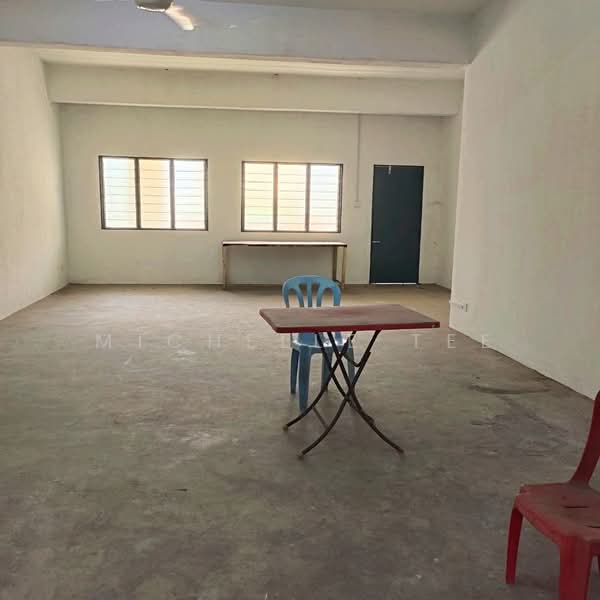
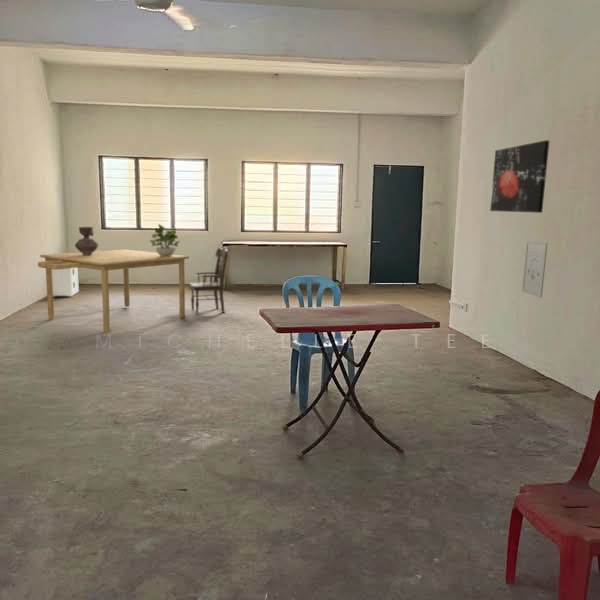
+ wall art [521,240,548,298]
+ dining table [37,249,190,333]
+ wall art [489,139,550,214]
+ air purifier [52,268,80,298]
+ dining chair [188,246,229,315]
+ potted plant [149,223,181,257]
+ vessel [74,226,99,255]
